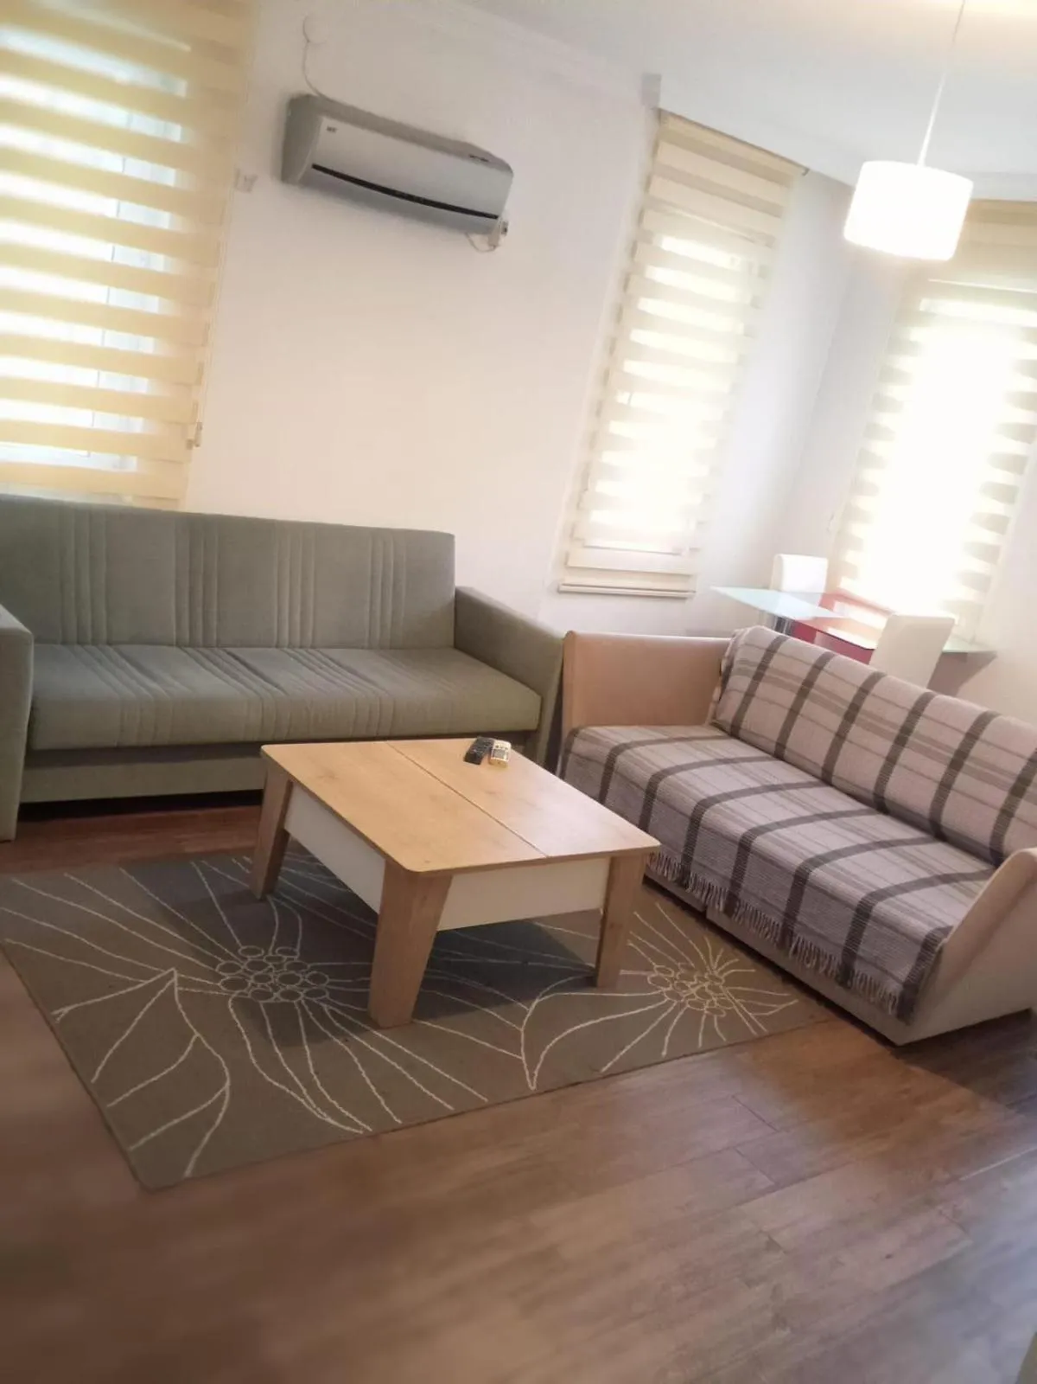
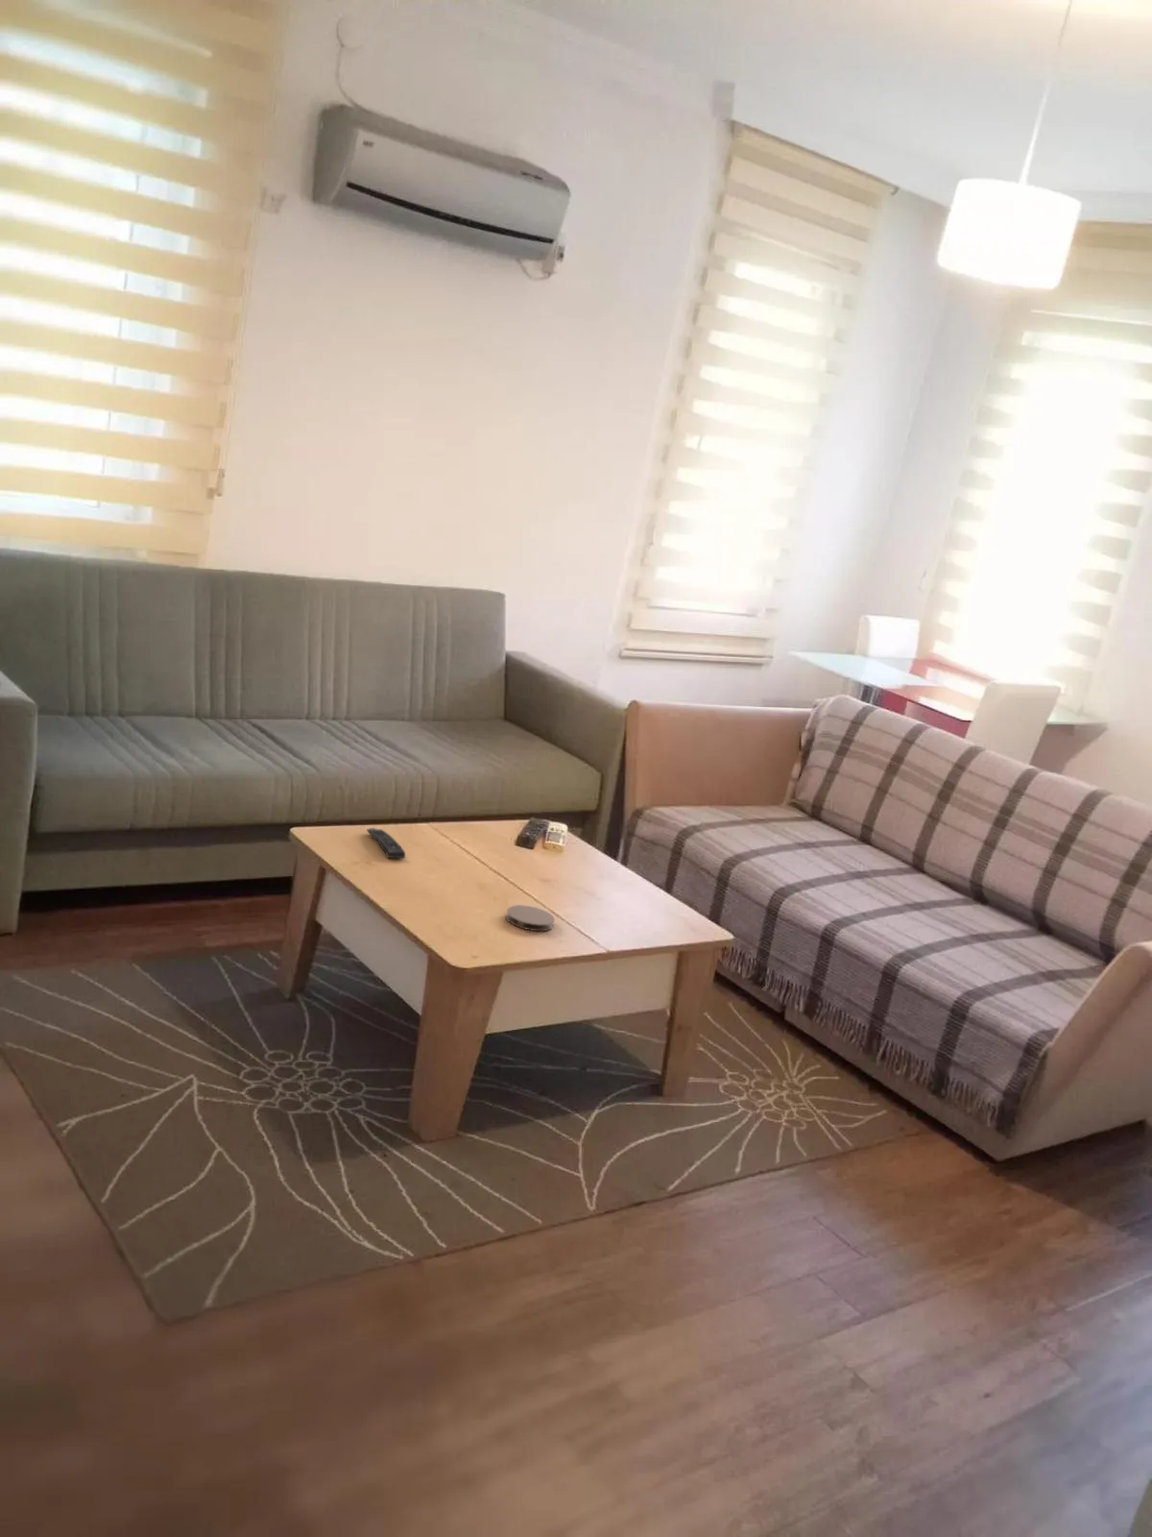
+ coaster [505,904,555,932]
+ remote control [365,827,407,859]
